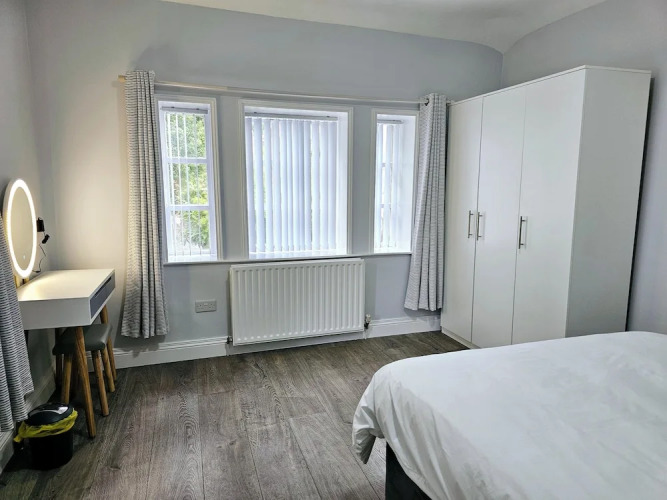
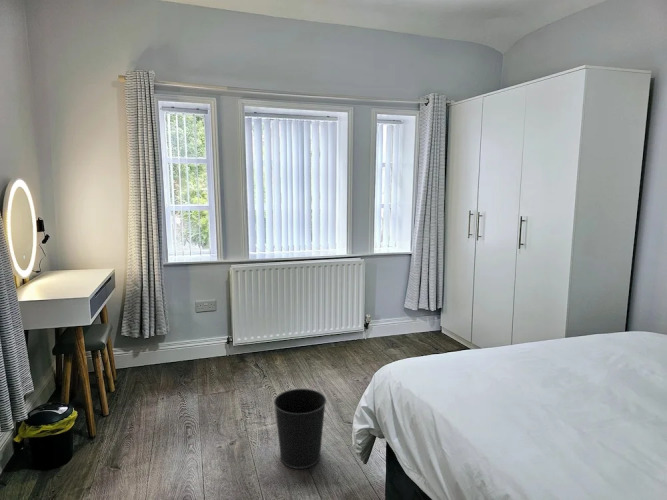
+ wastebasket [273,388,327,470]
